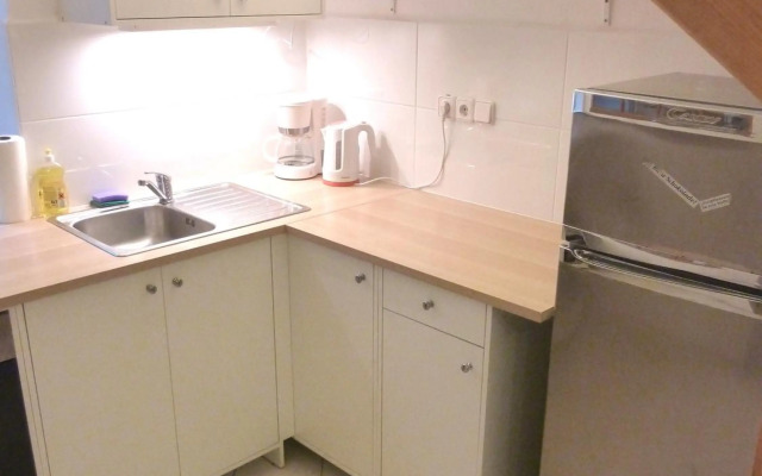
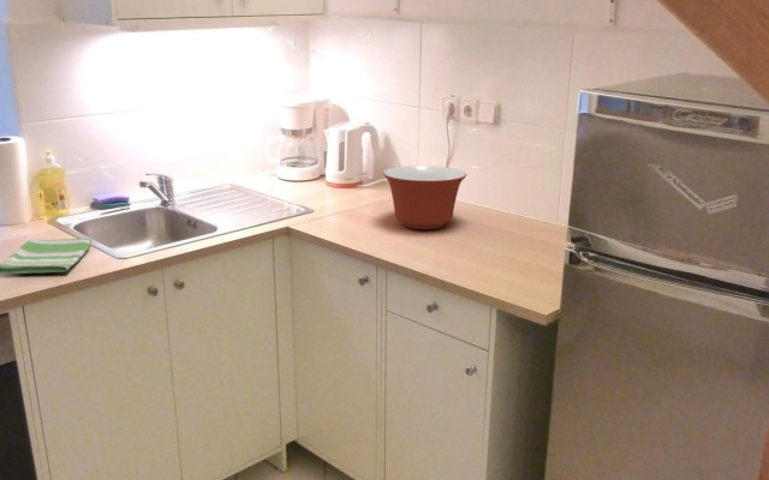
+ dish towel [0,238,93,275]
+ mixing bowl [382,164,469,230]
